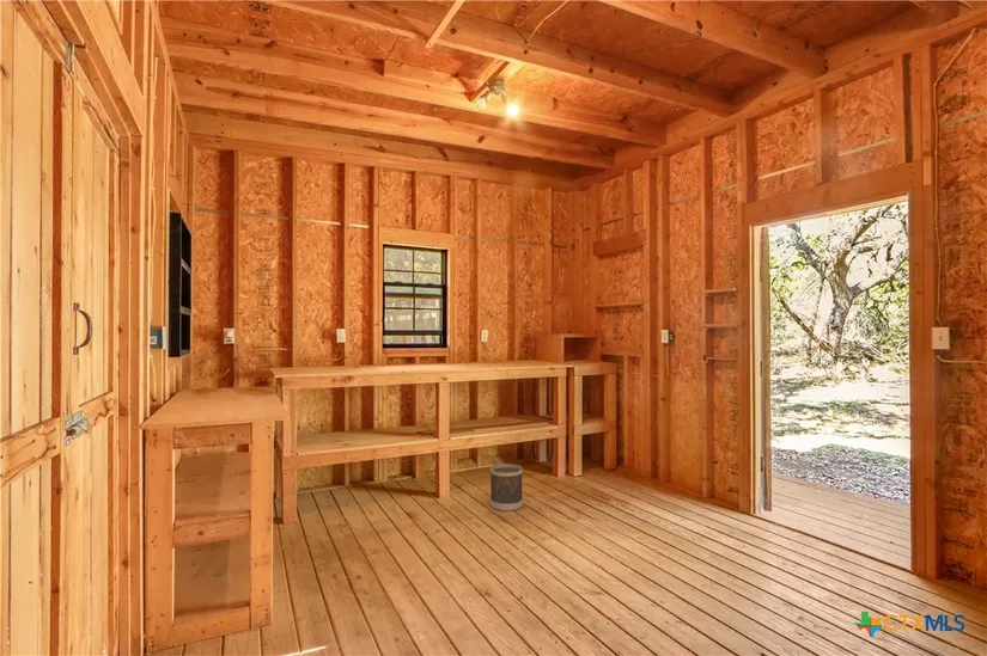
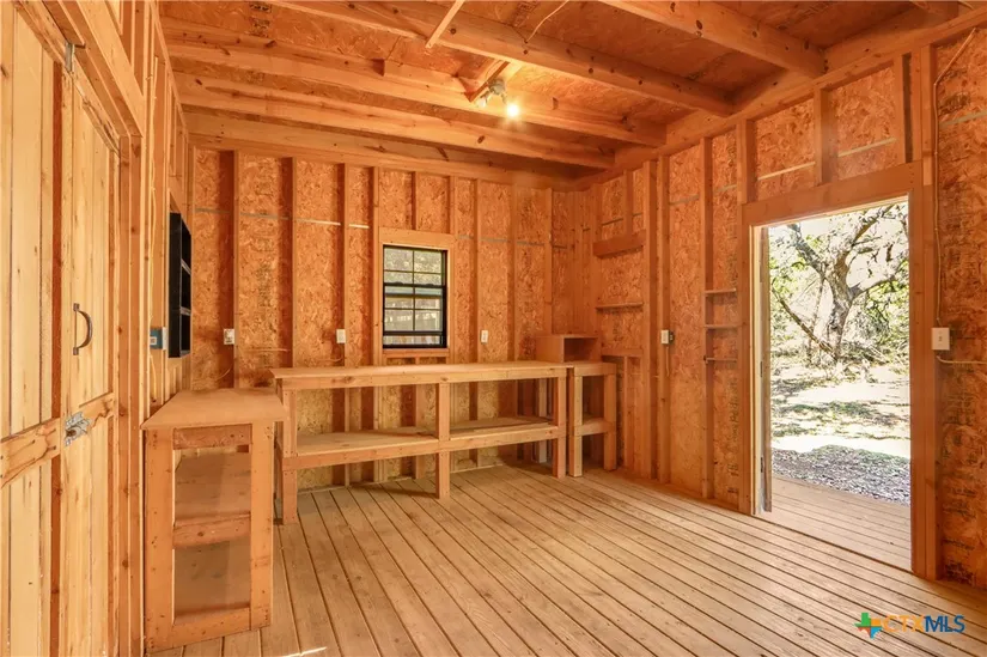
- wastebasket [489,462,524,513]
